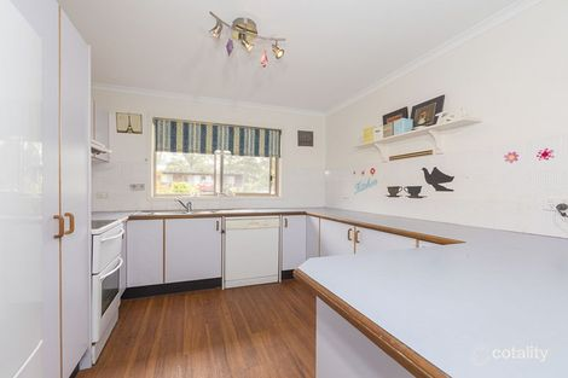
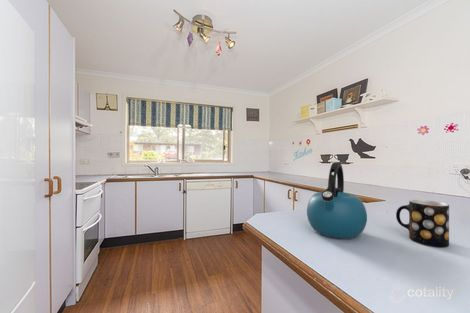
+ kettle [306,161,368,240]
+ mug [395,199,450,248]
